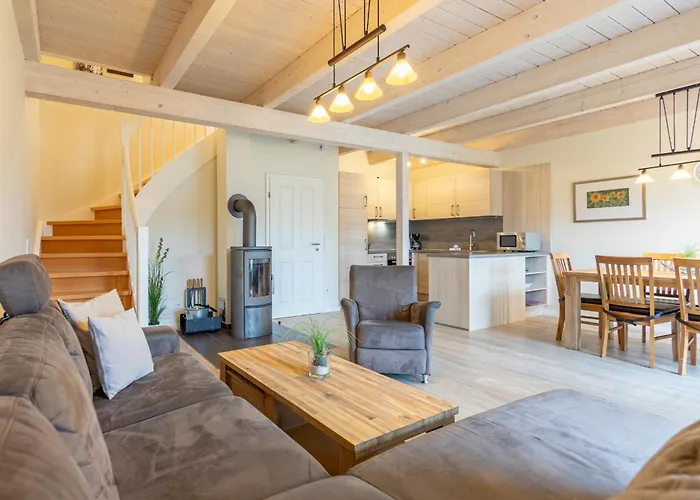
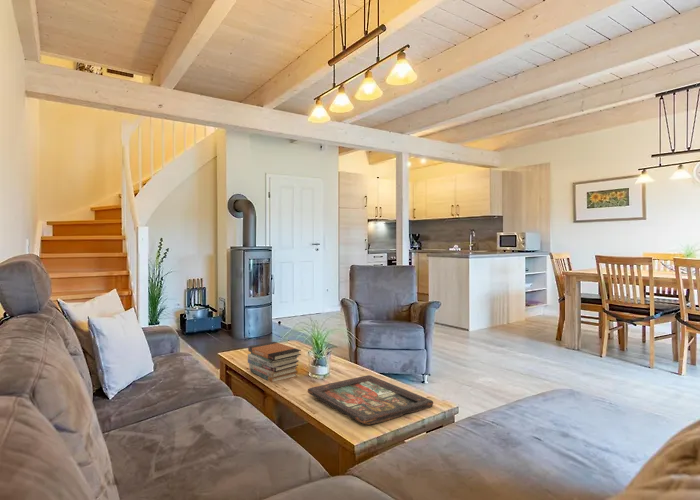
+ decorative tray [307,374,434,426]
+ book stack [247,341,302,383]
